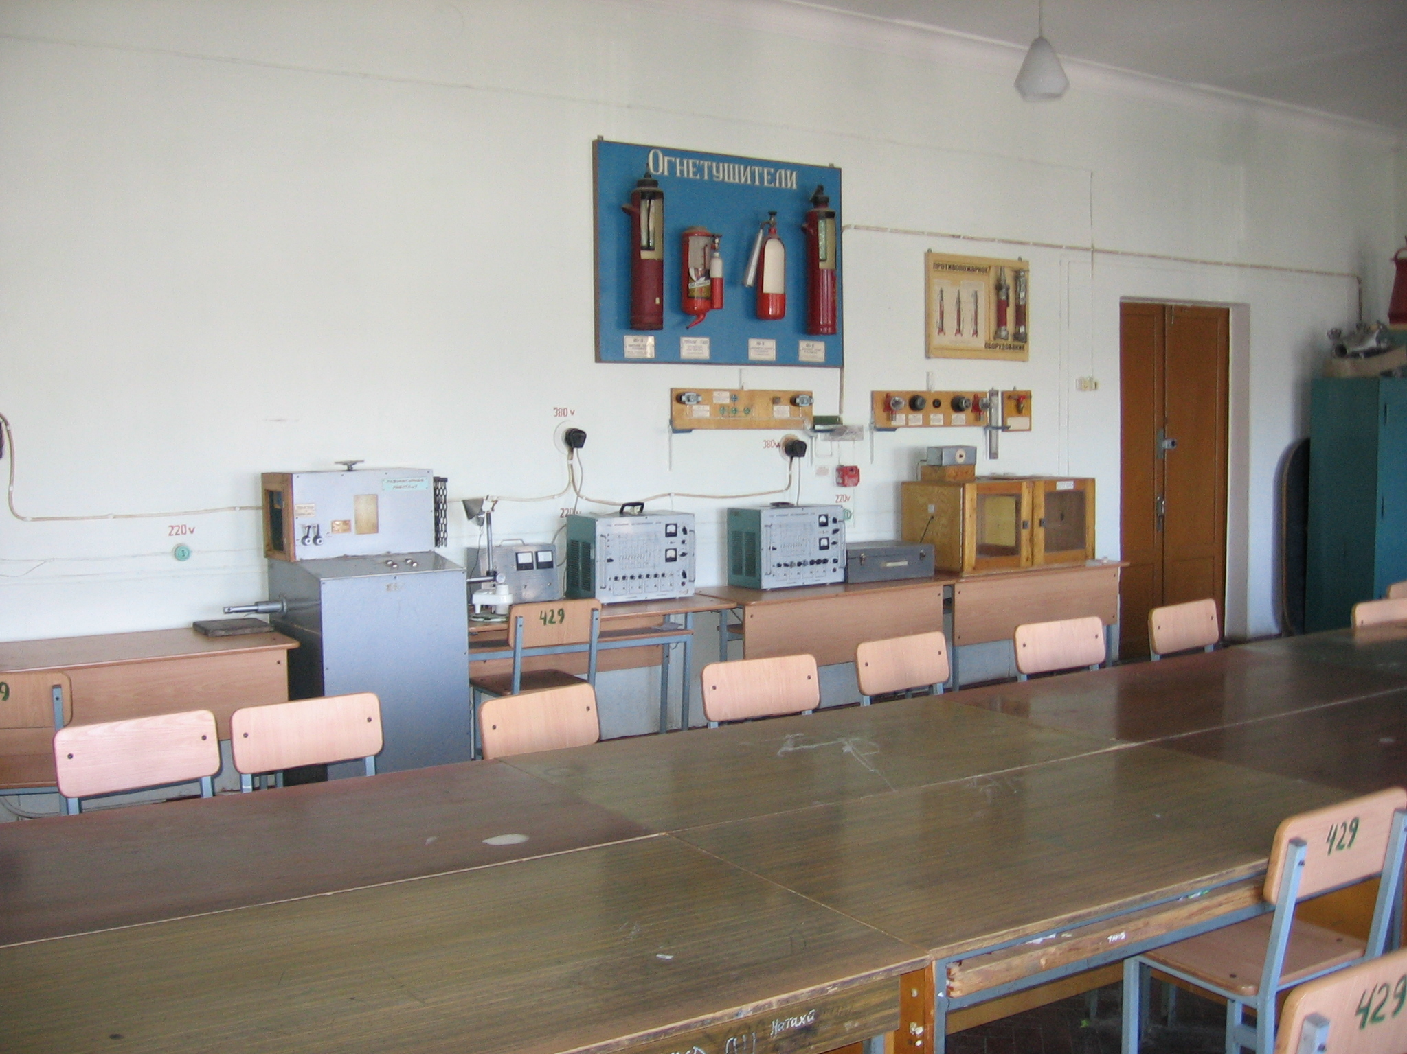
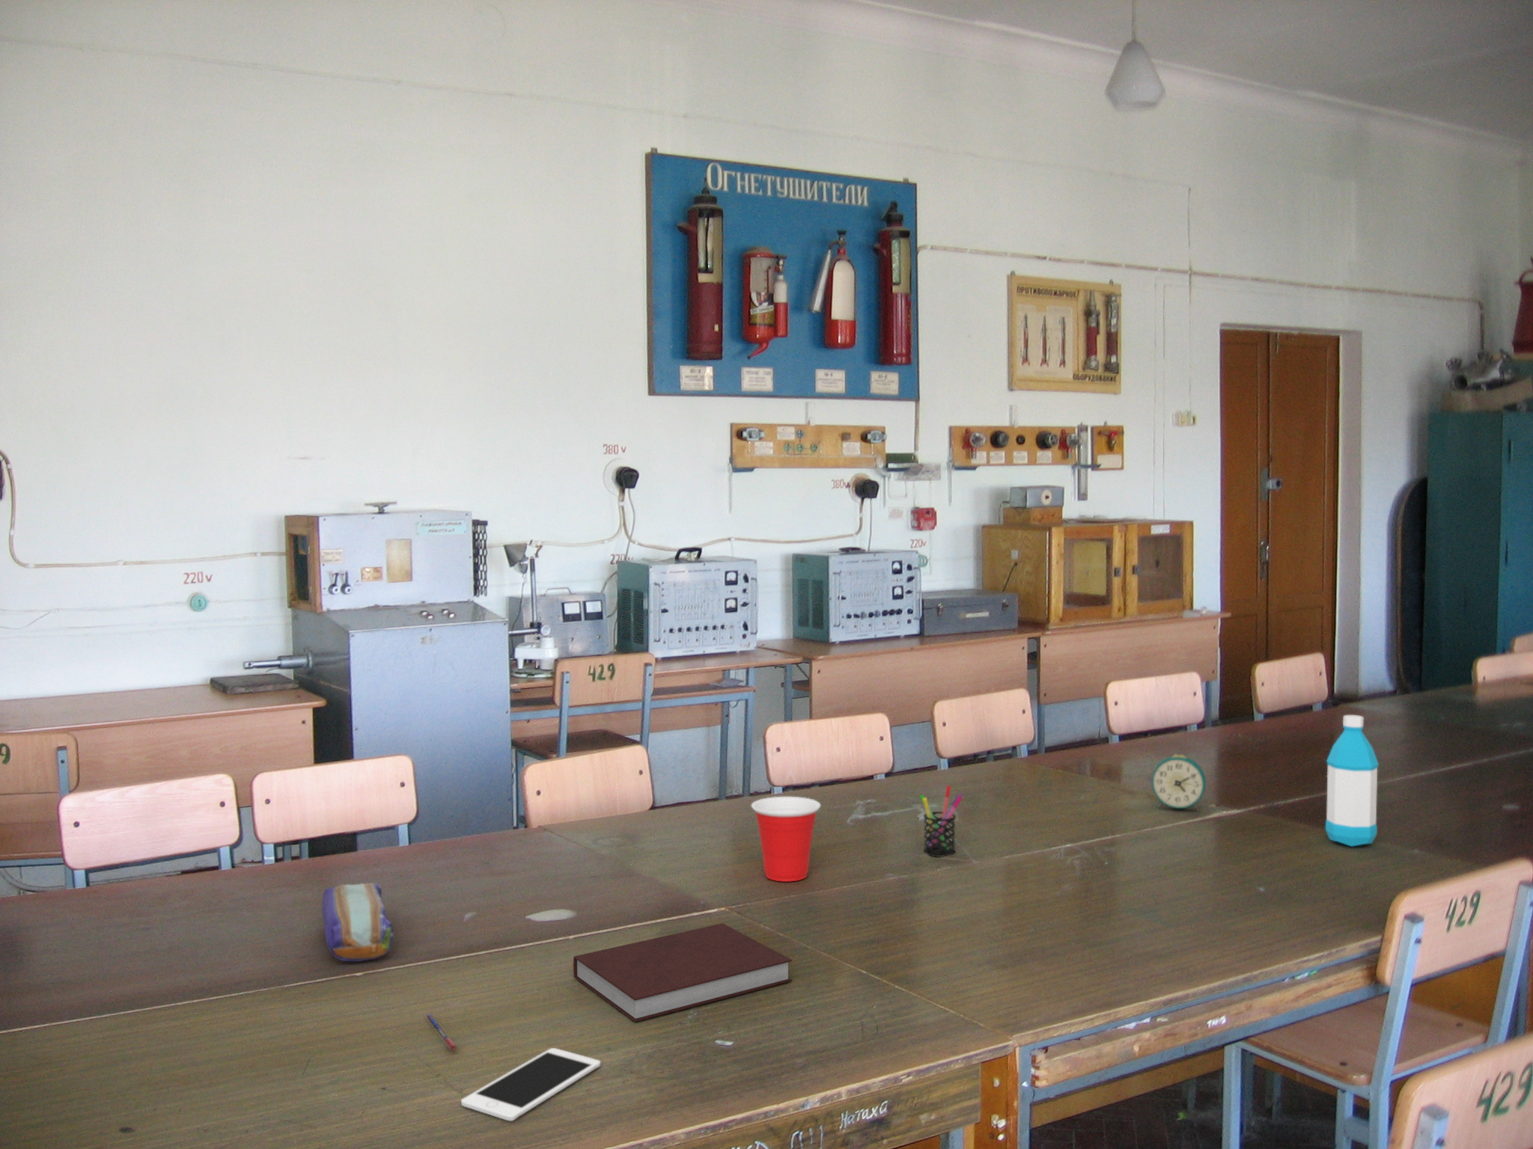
+ cell phone [460,1048,601,1122]
+ notebook [572,922,793,1022]
+ cup [751,795,821,882]
+ pen holder [920,785,964,857]
+ water bottle [1325,715,1380,847]
+ pen [424,1013,459,1051]
+ alarm clock [1150,753,1207,811]
+ pencil case [321,882,394,962]
